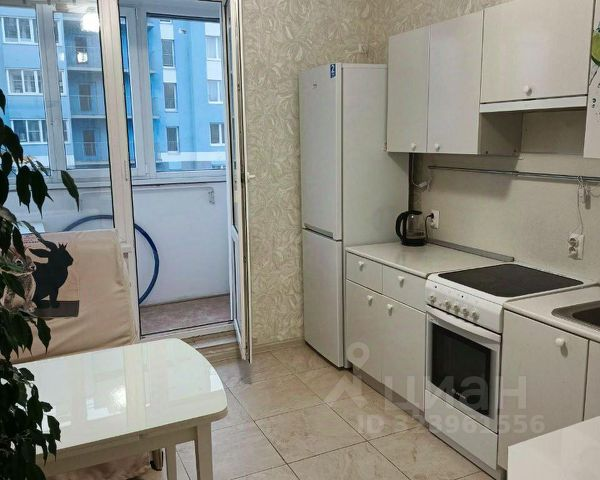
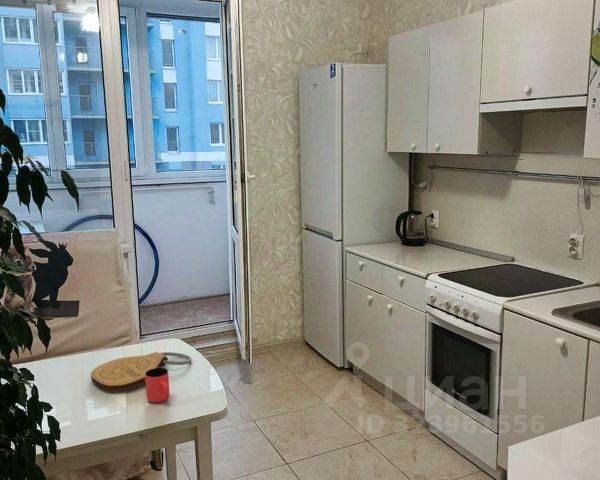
+ key chain [90,351,192,392]
+ cup [145,367,170,403]
